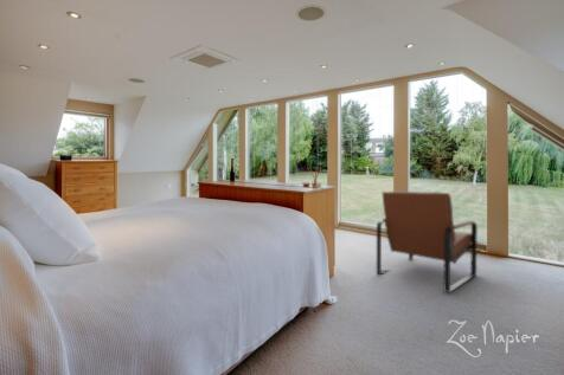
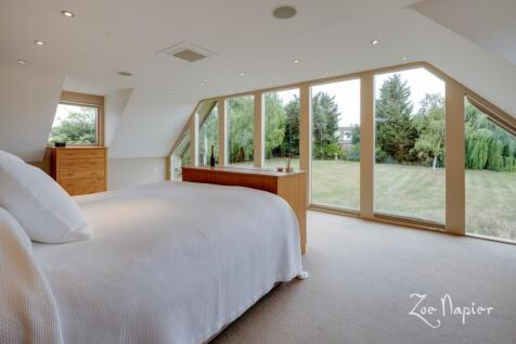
- armchair [376,190,479,293]
